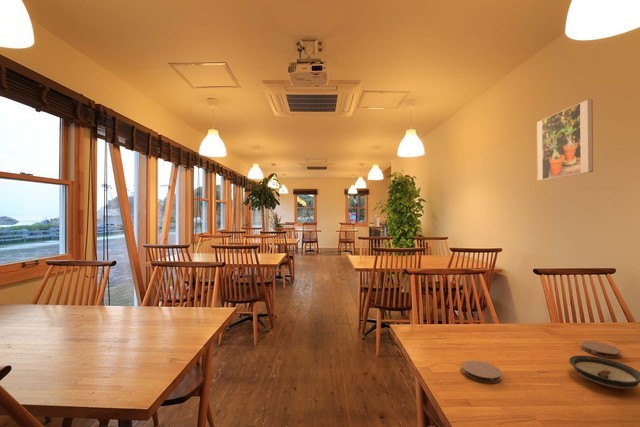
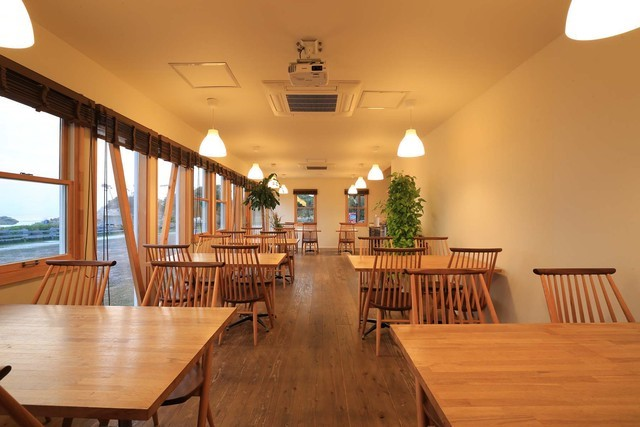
- saucer [568,355,640,390]
- coaster [461,359,503,384]
- coaster [580,340,622,359]
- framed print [536,99,594,181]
